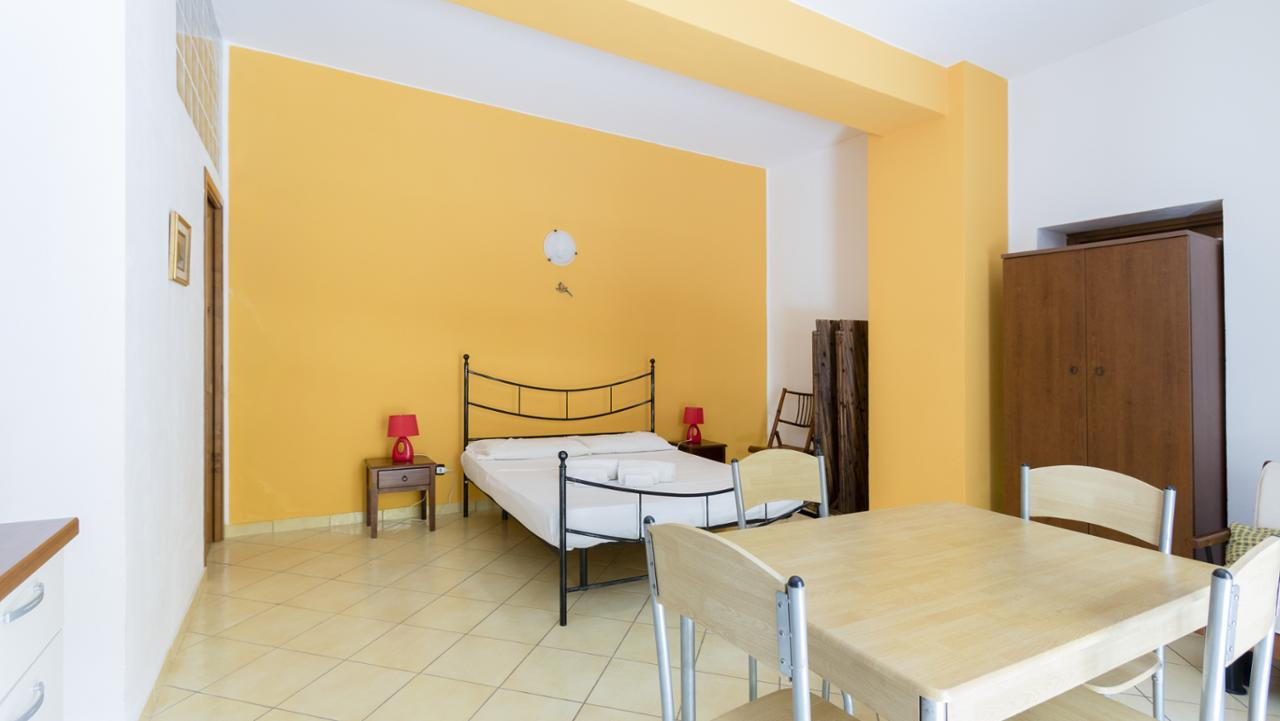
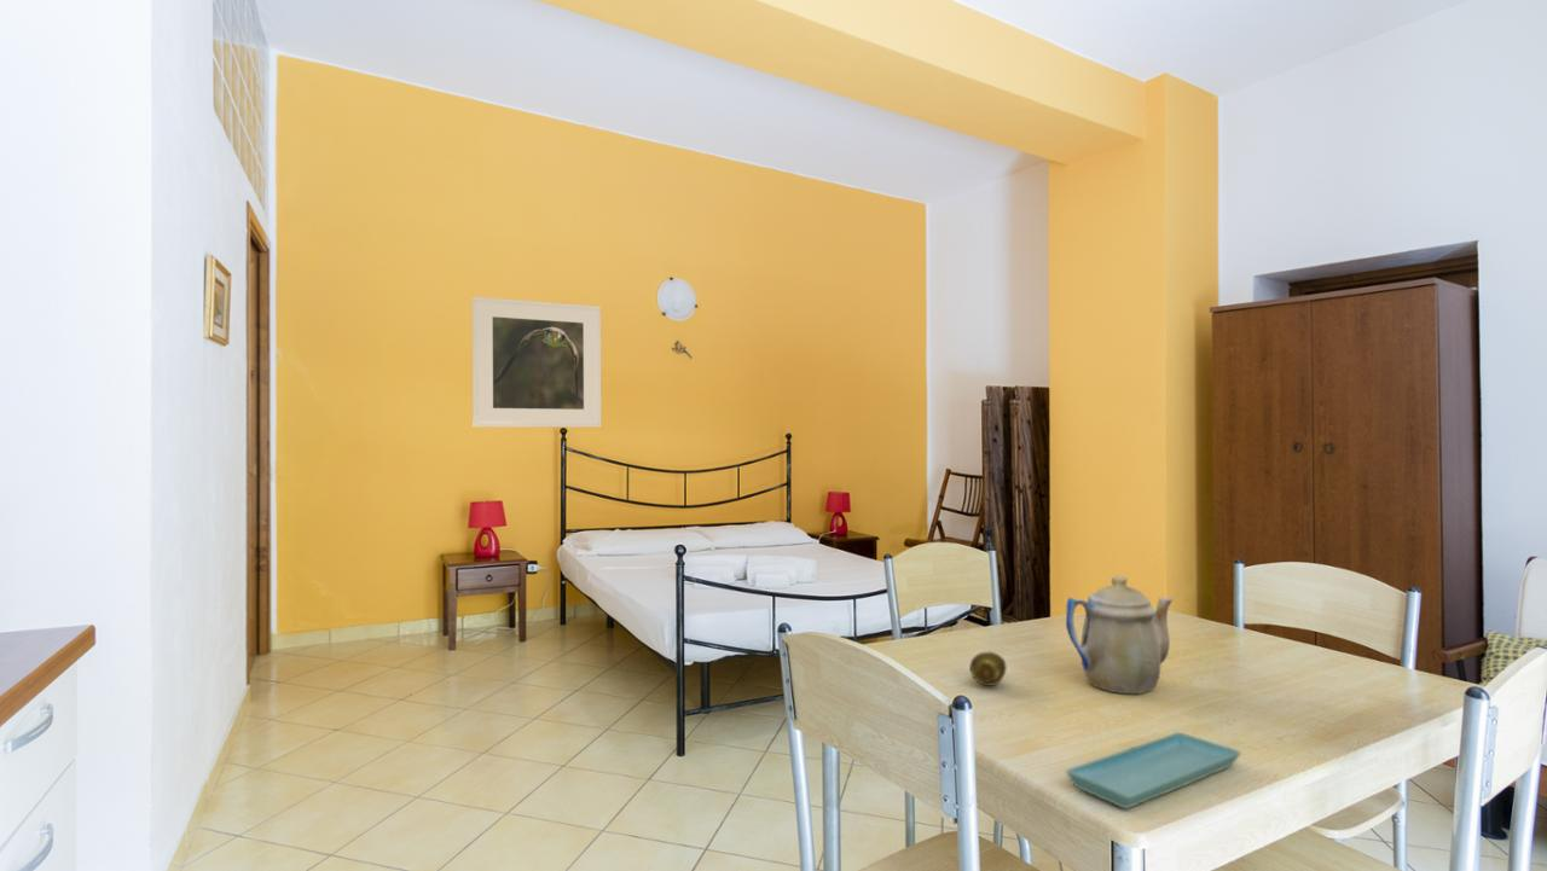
+ fruit [968,651,1008,687]
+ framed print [471,296,603,428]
+ teapot [1065,575,1175,695]
+ saucer [1065,731,1242,809]
